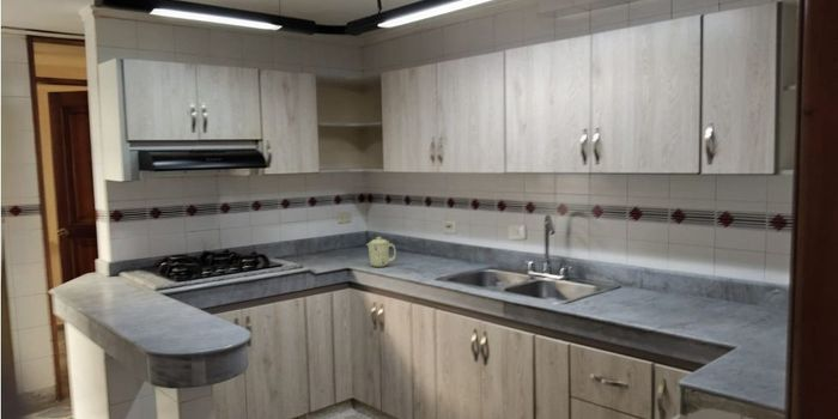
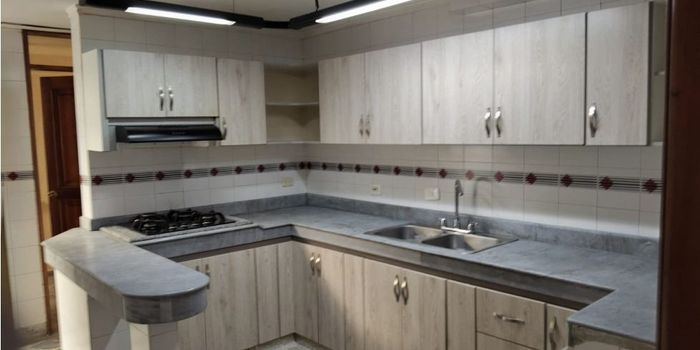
- mug [365,236,397,268]
